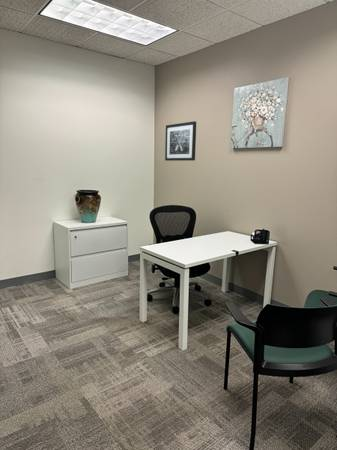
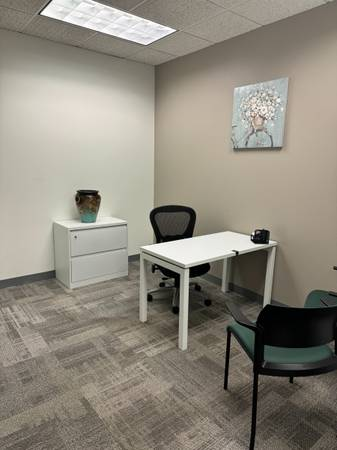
- wall art [164,120,197,162]
